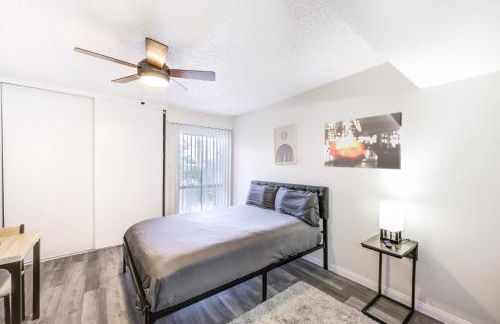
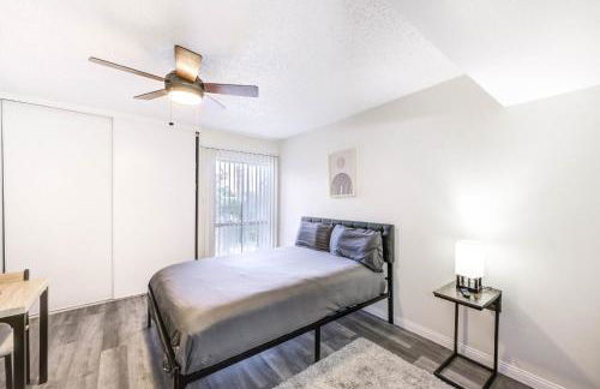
- wall art [323,111,403,170]
